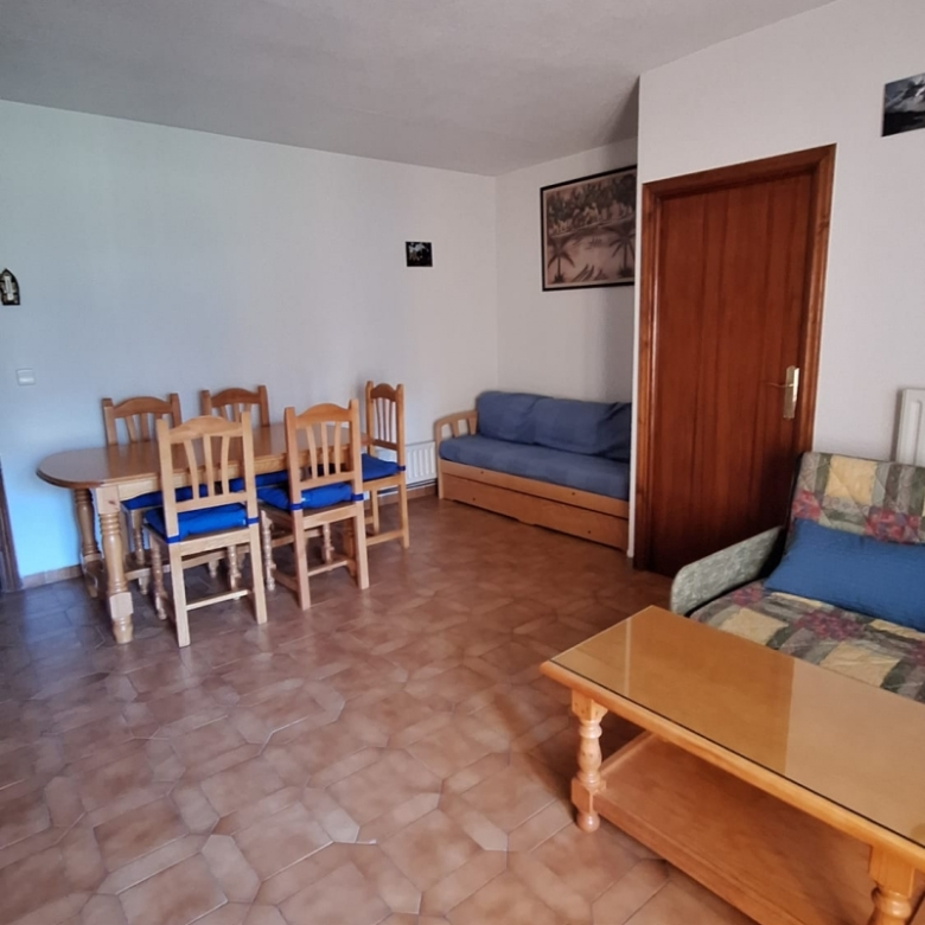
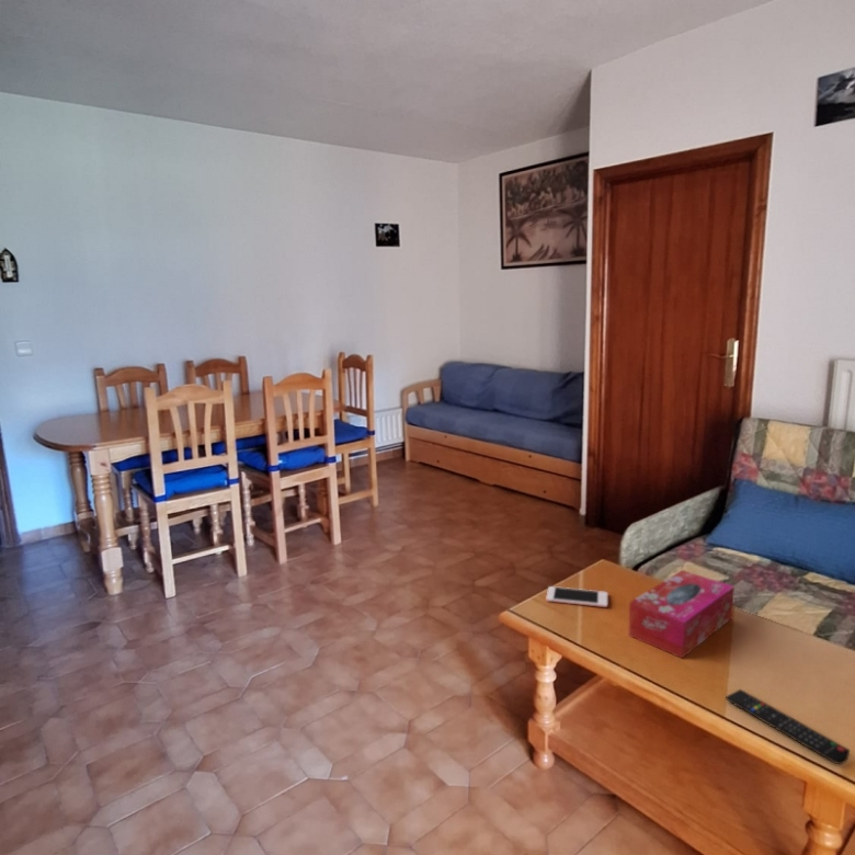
+ remote control [725,688,851,765]
+ cell phone [546,585,608,608]
+ tissue box [627,569,736,660]
